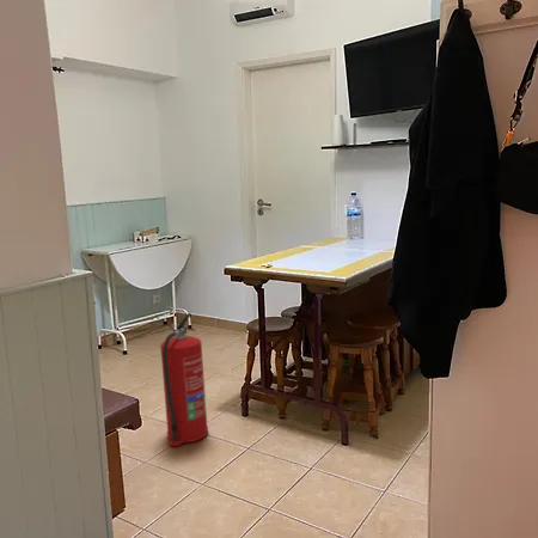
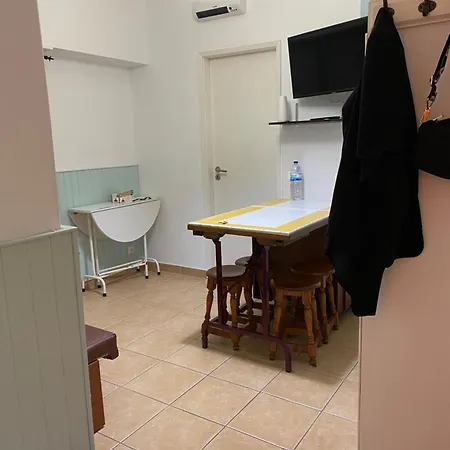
- fire extinguisher [159,312,209,447]
